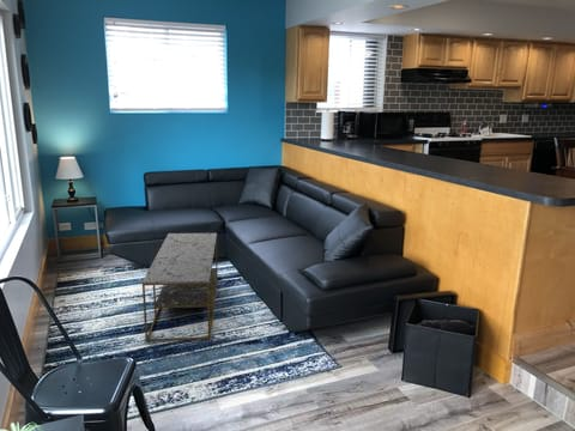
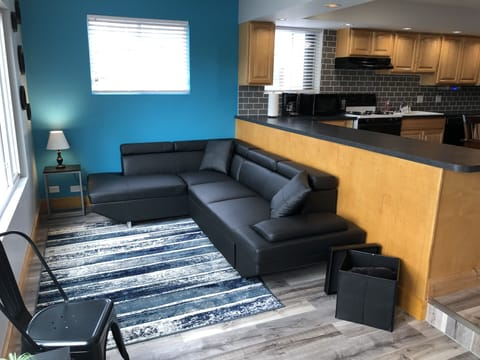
- coffee table [141,232,219,342]
